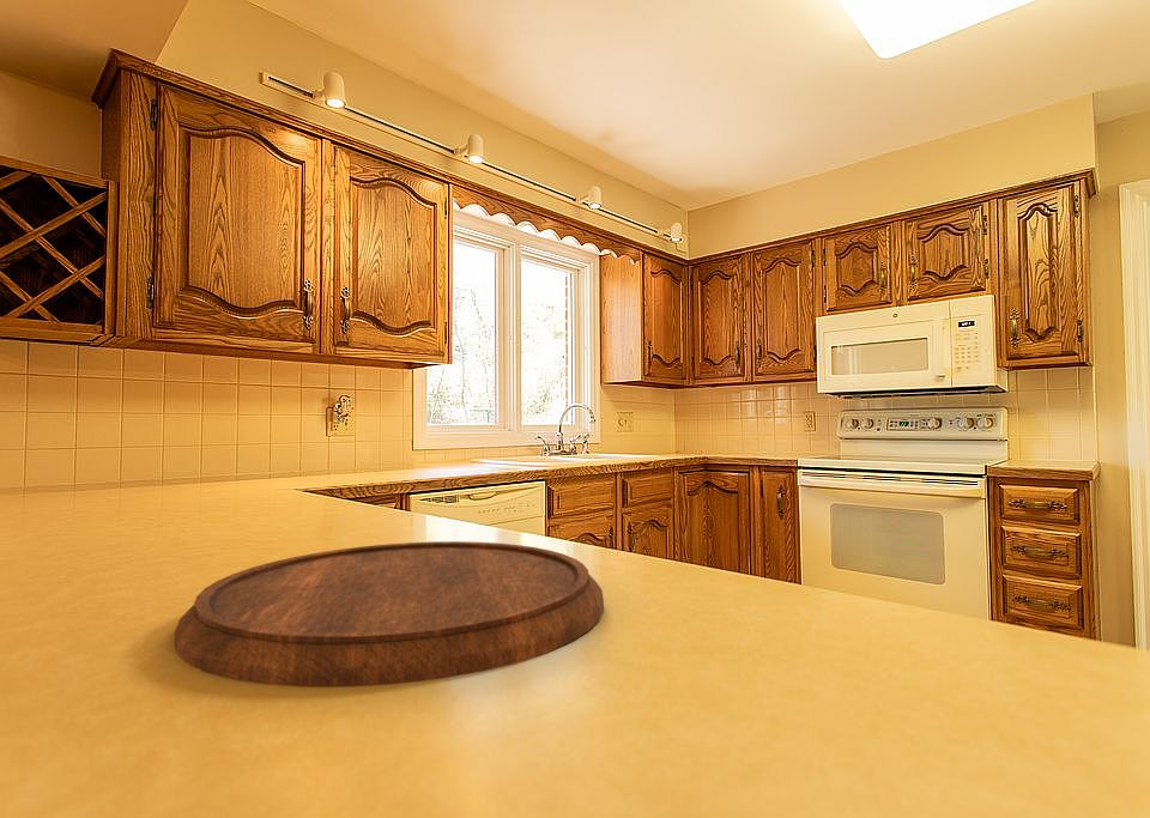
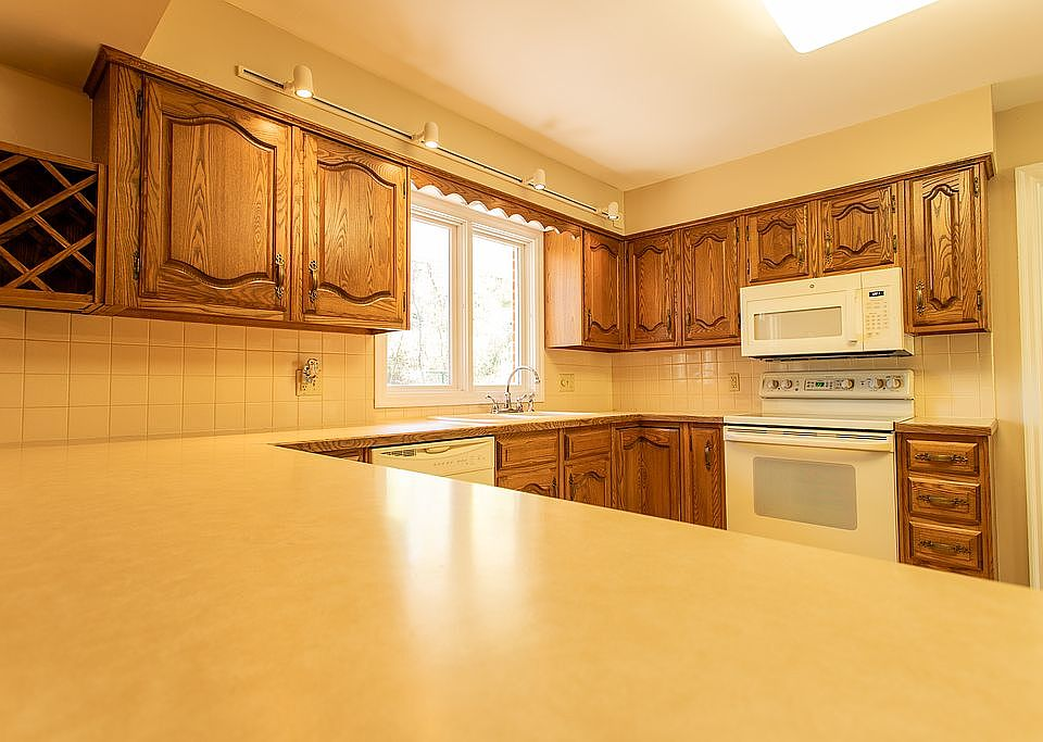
- cutting board [174,540,605,689]
